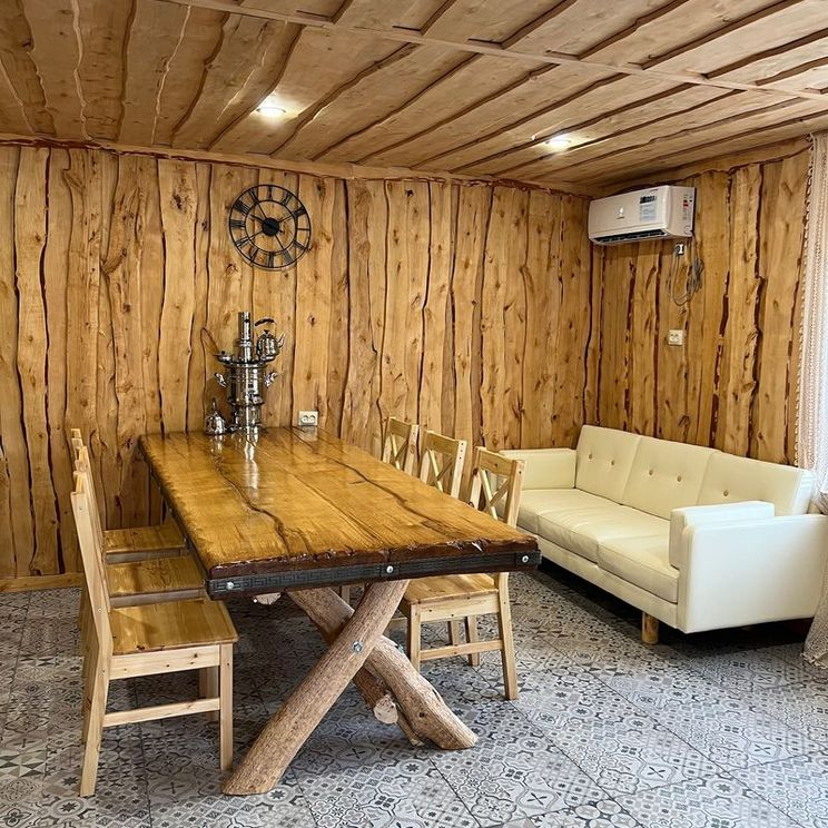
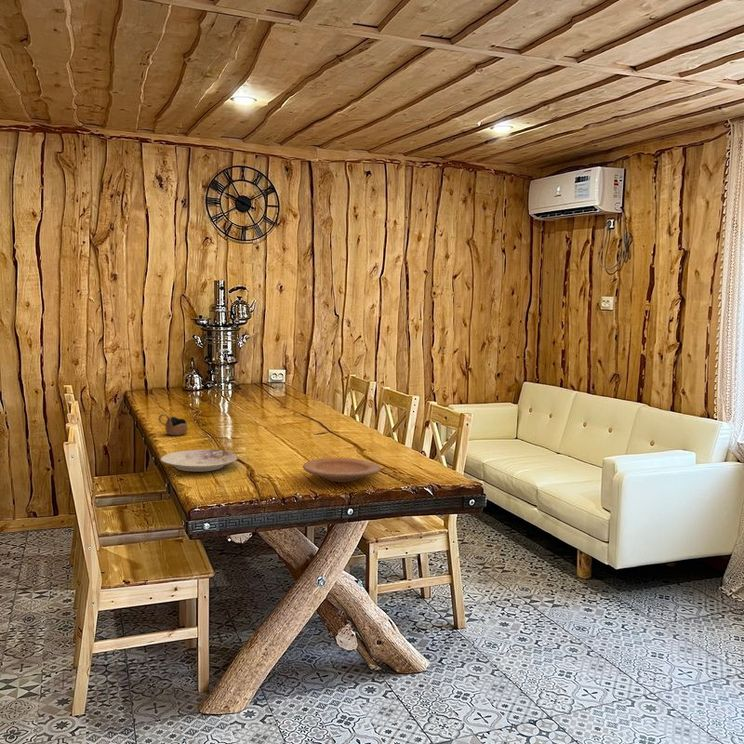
+ plate [302,457,382,483]
+ cup [158,413,189,437]
+ plate [159,449,239,473]
